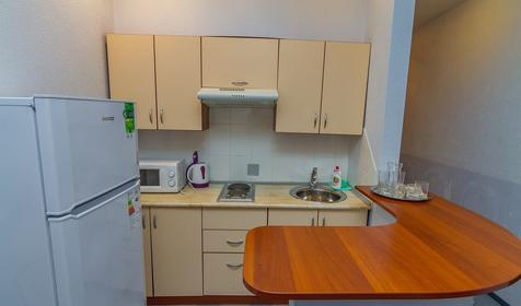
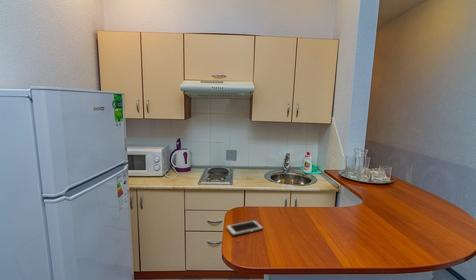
+ cell phone [225,219,264,237]
